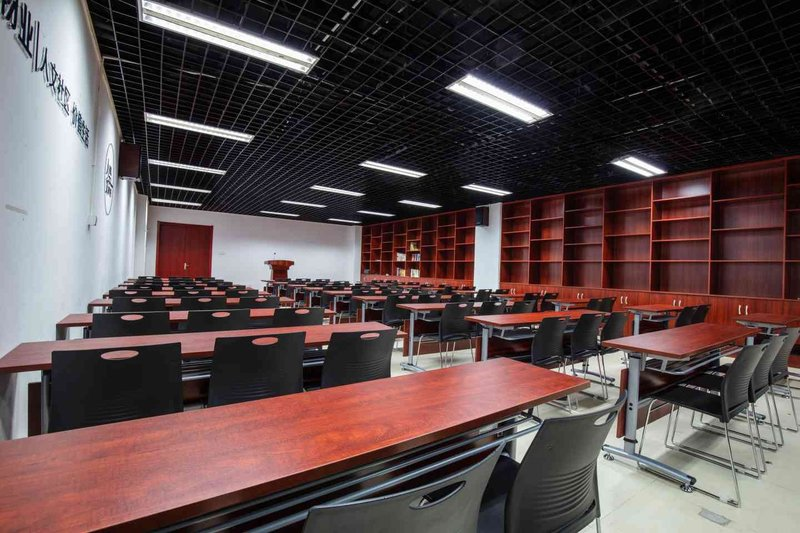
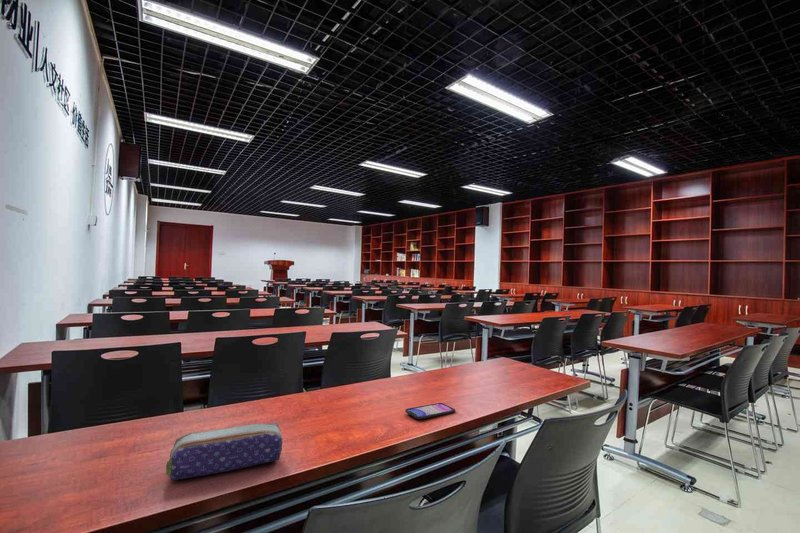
+ pencil case [165,422,284,481]
+ smartphone [404,402,456,420]
